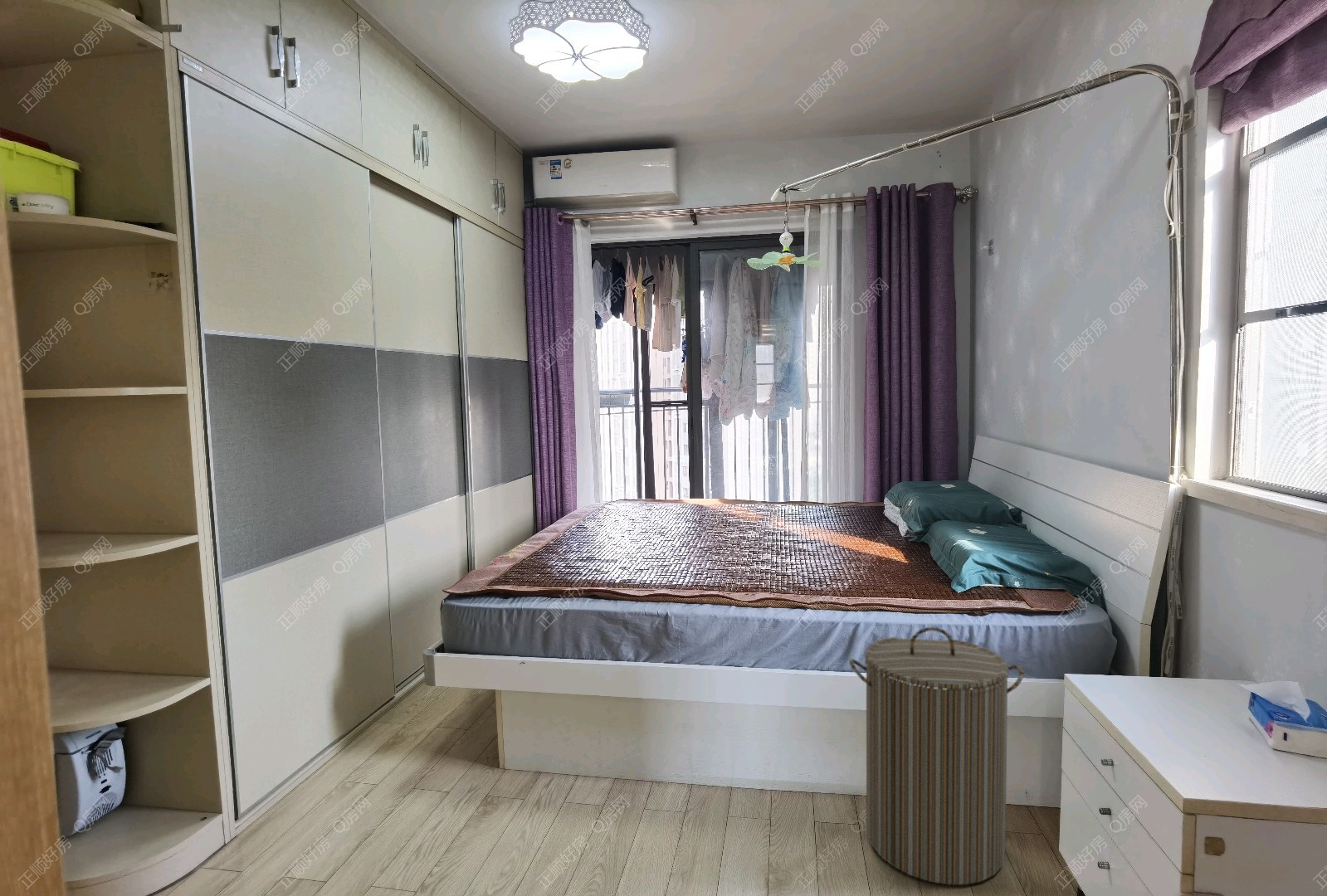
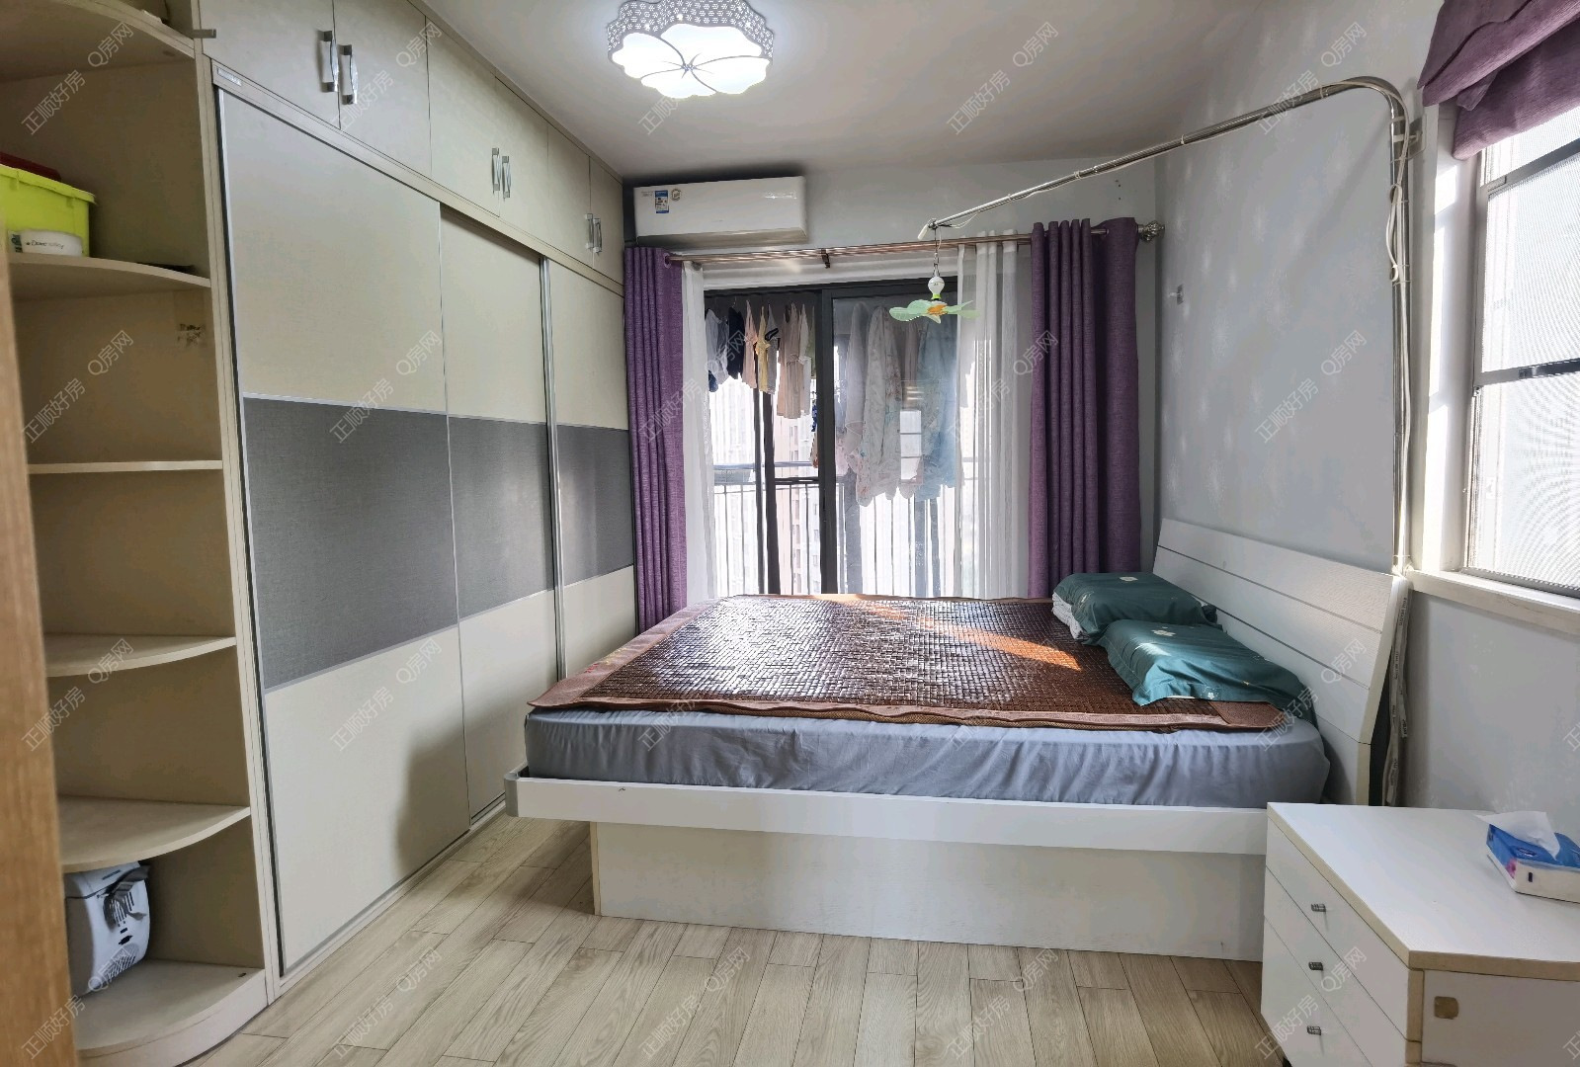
- laundry hamper [848,626,1025,886]
